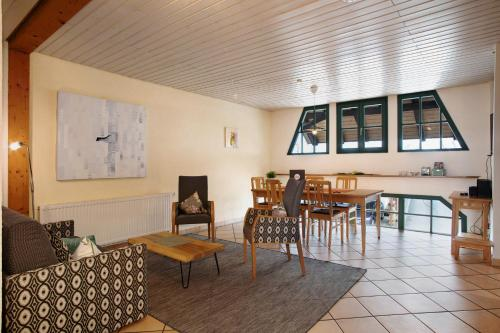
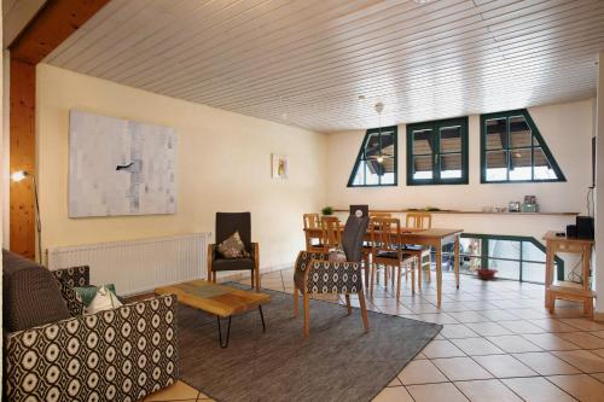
+ basket [472,254,500,280]
